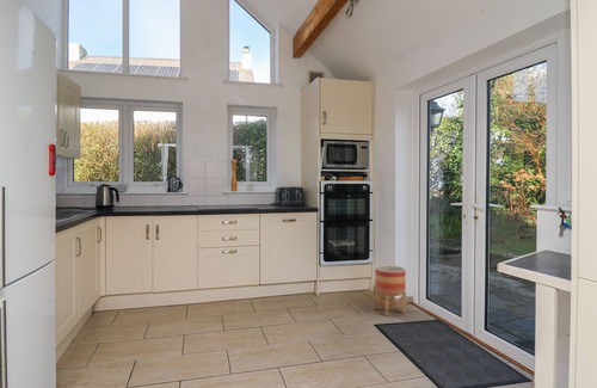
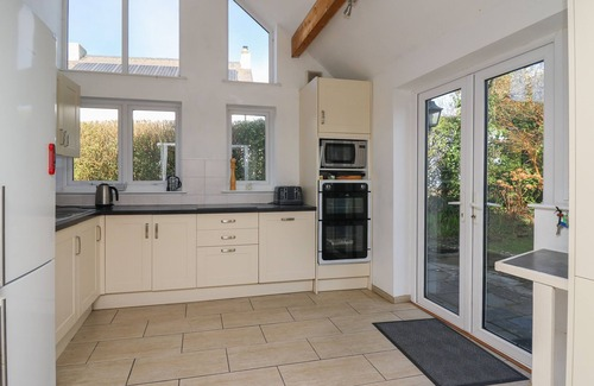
- planter [374,264,407,318]
